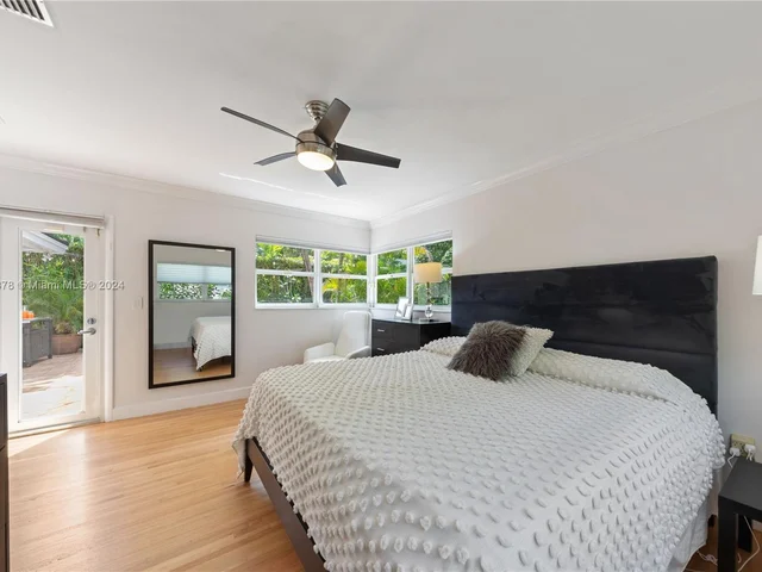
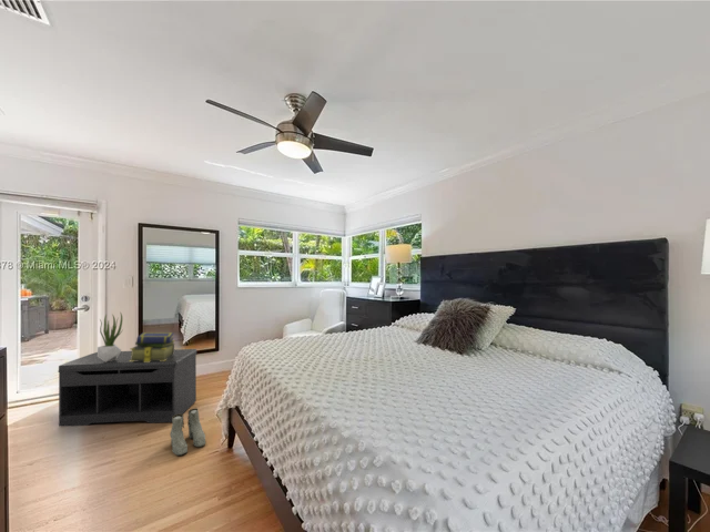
+ boots [170,407,206,457]
+ bench [58,348,197,428]
+ stack of books [129,331,176,362]
+ potted plant [97,310,123,362]
